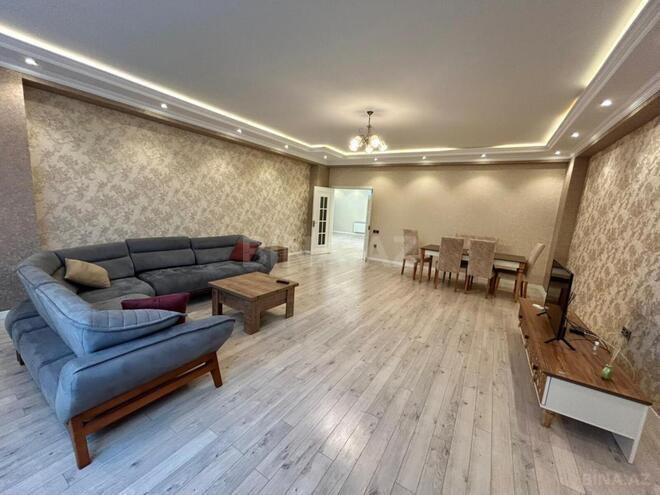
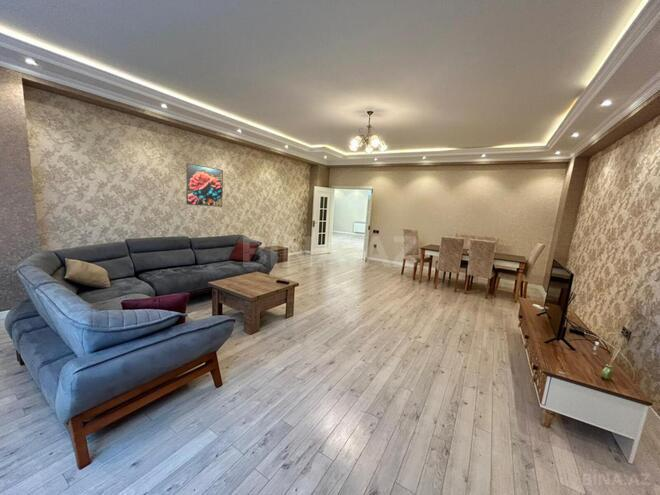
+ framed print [185,162,224,208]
